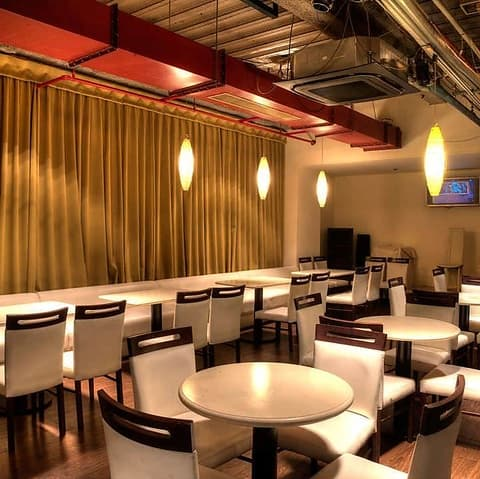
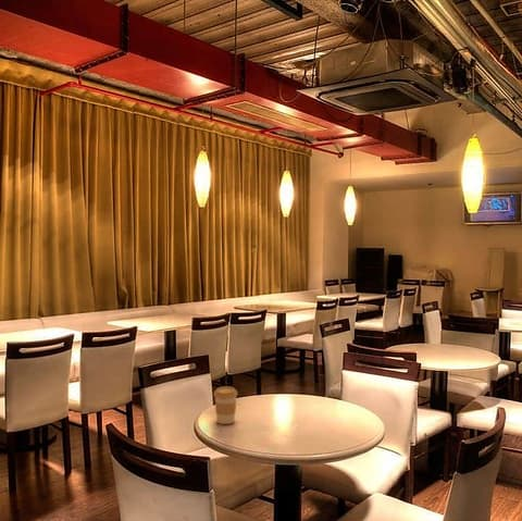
+ coffee cup [213,385,238,425]
